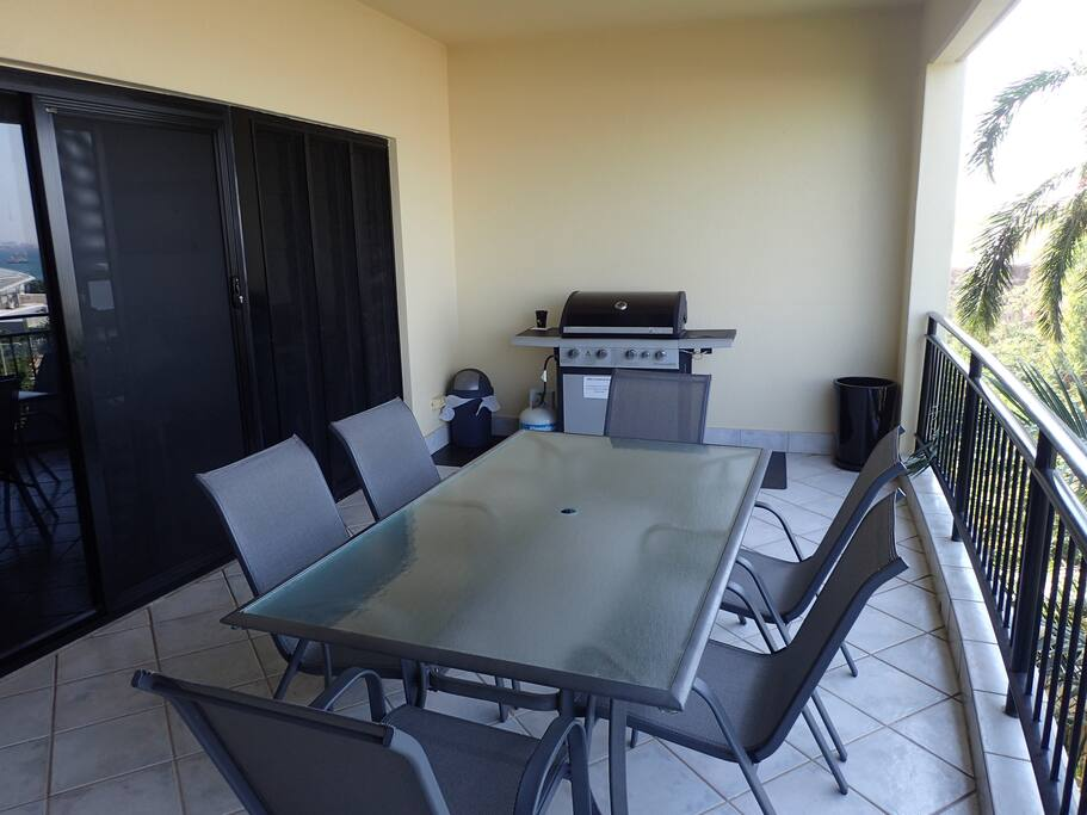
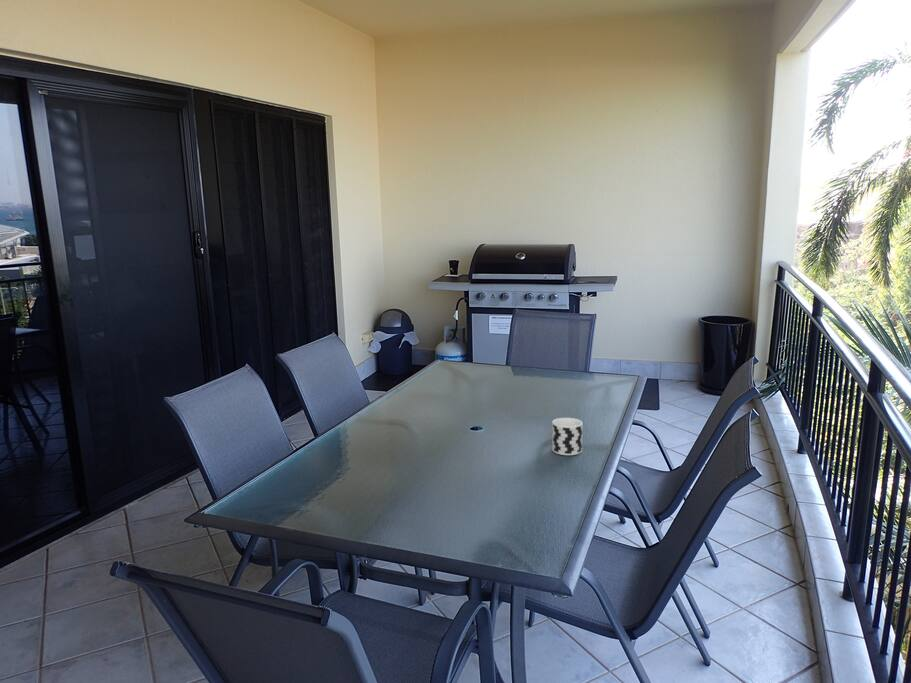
+ cup [551,417,583,456]
